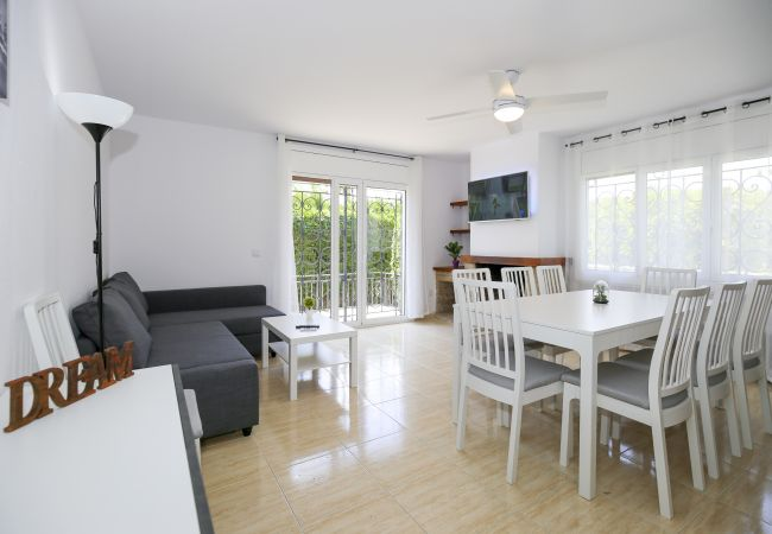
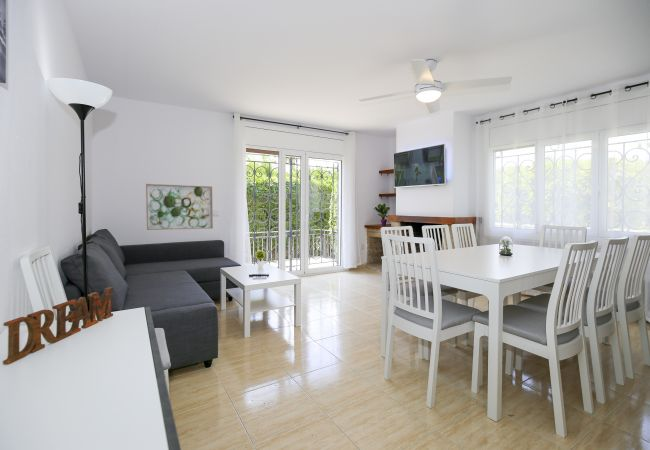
+ wall art [145,183,214,231]
